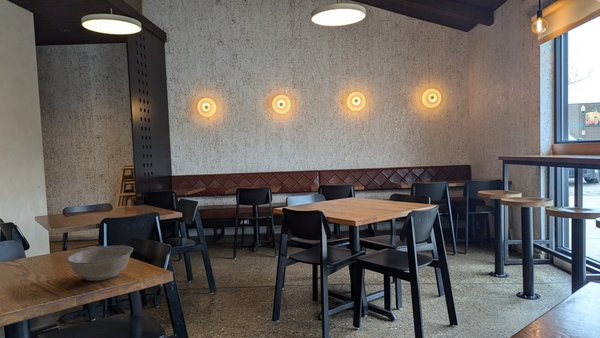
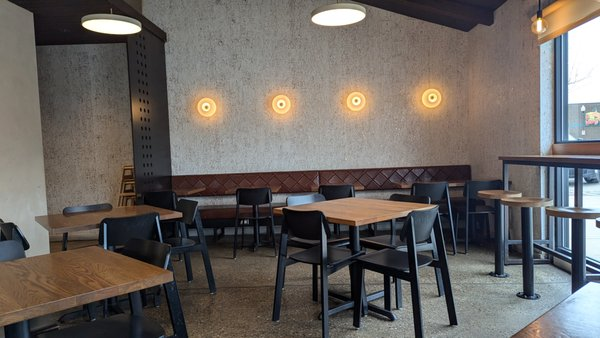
- ceramic bowl [66,244,134,282]
